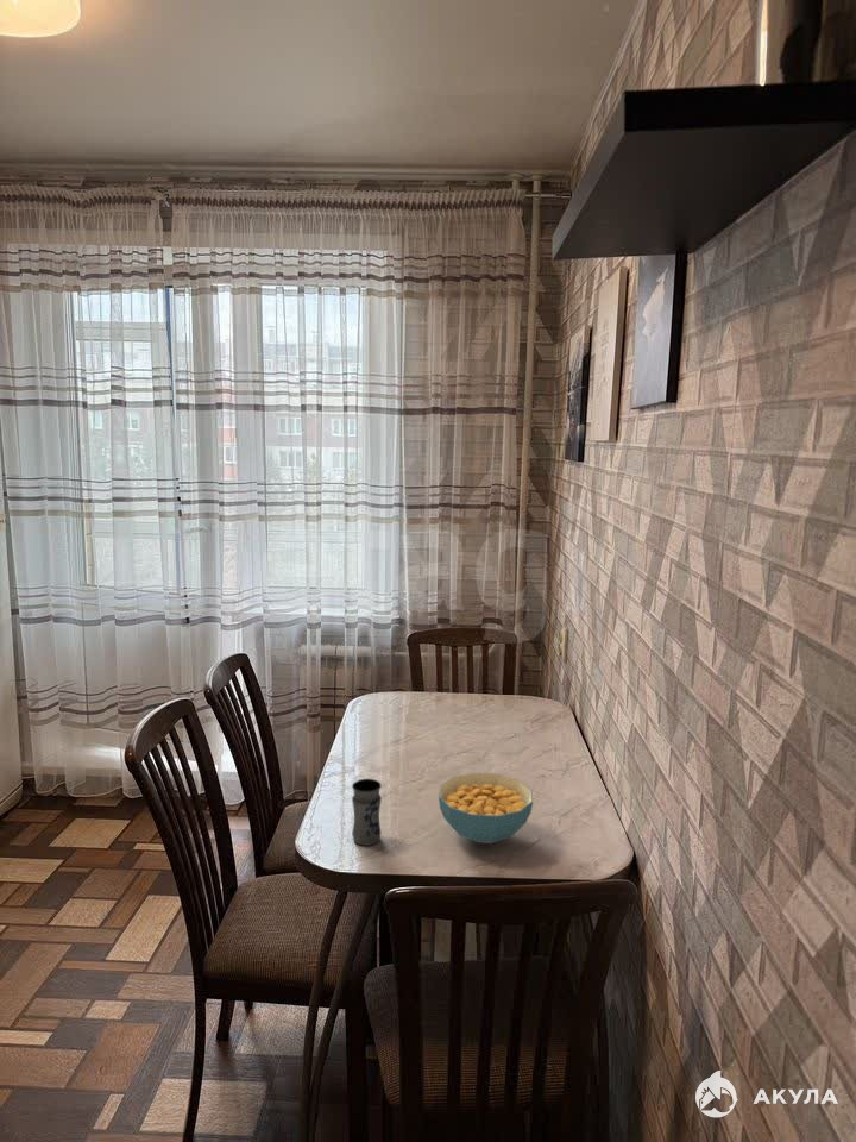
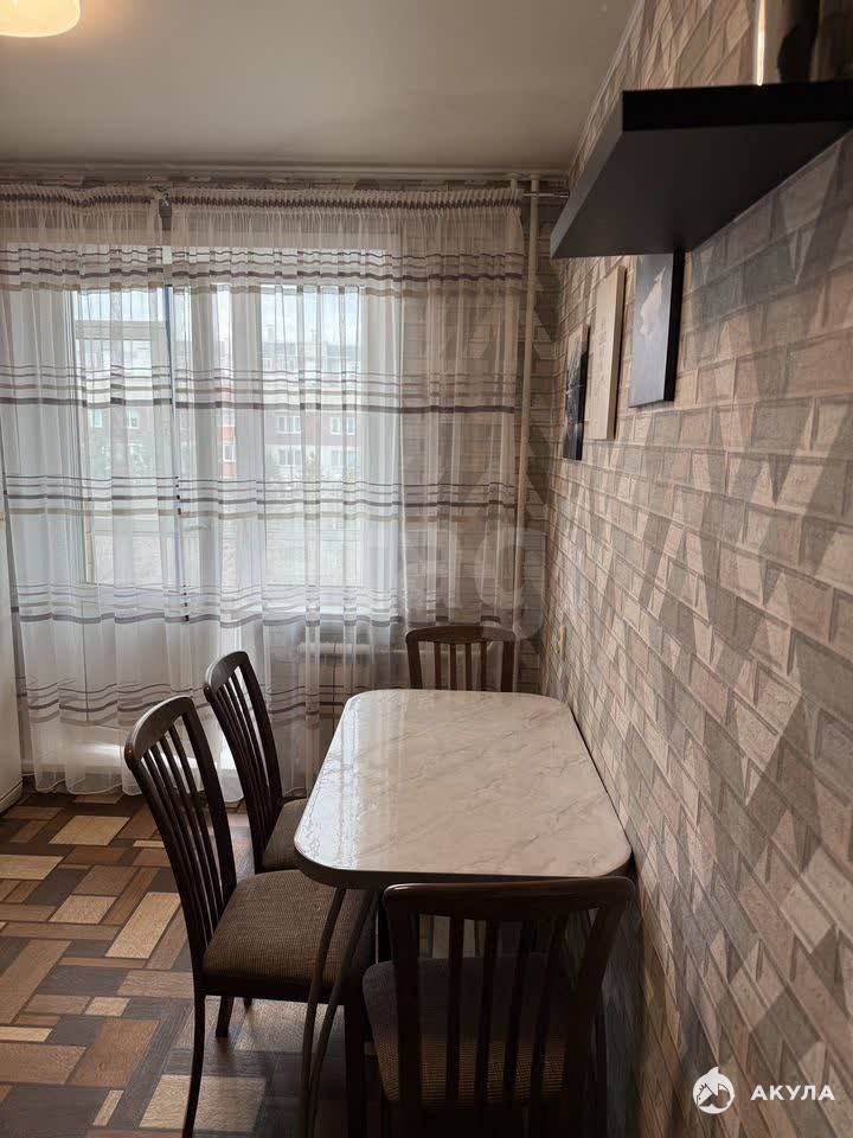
- jar [351,778,383,847]
- cereal bowl [438,772,534,845]
